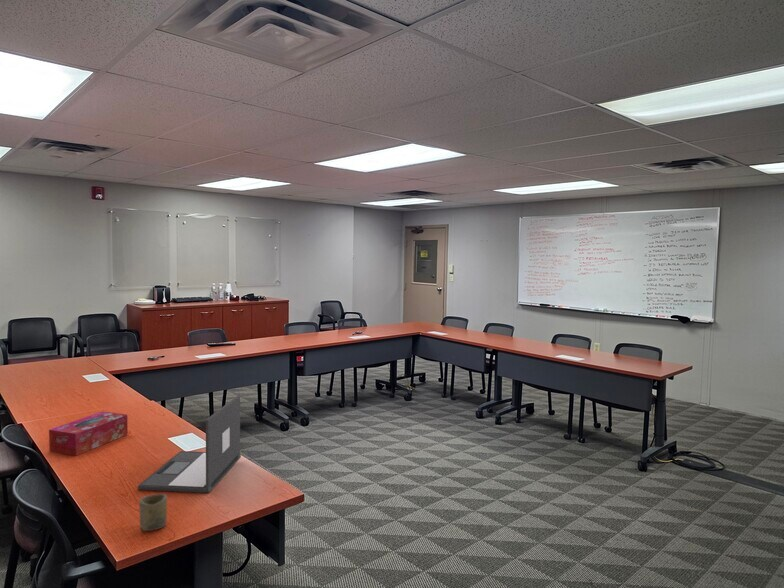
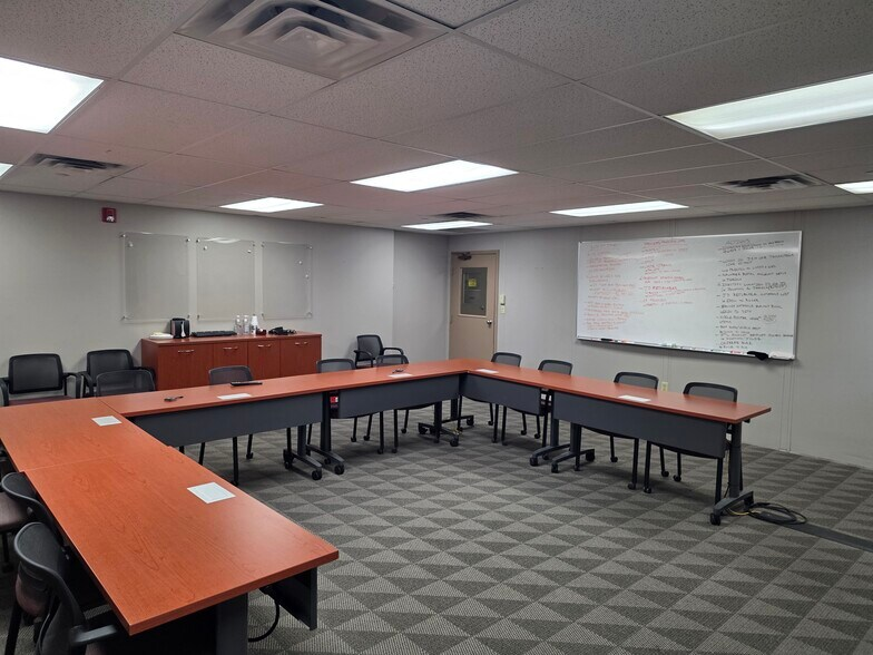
- tissue box [48,410,129,457]
- laptop [137,394,242,494]
- cup [138,493,168,532]
